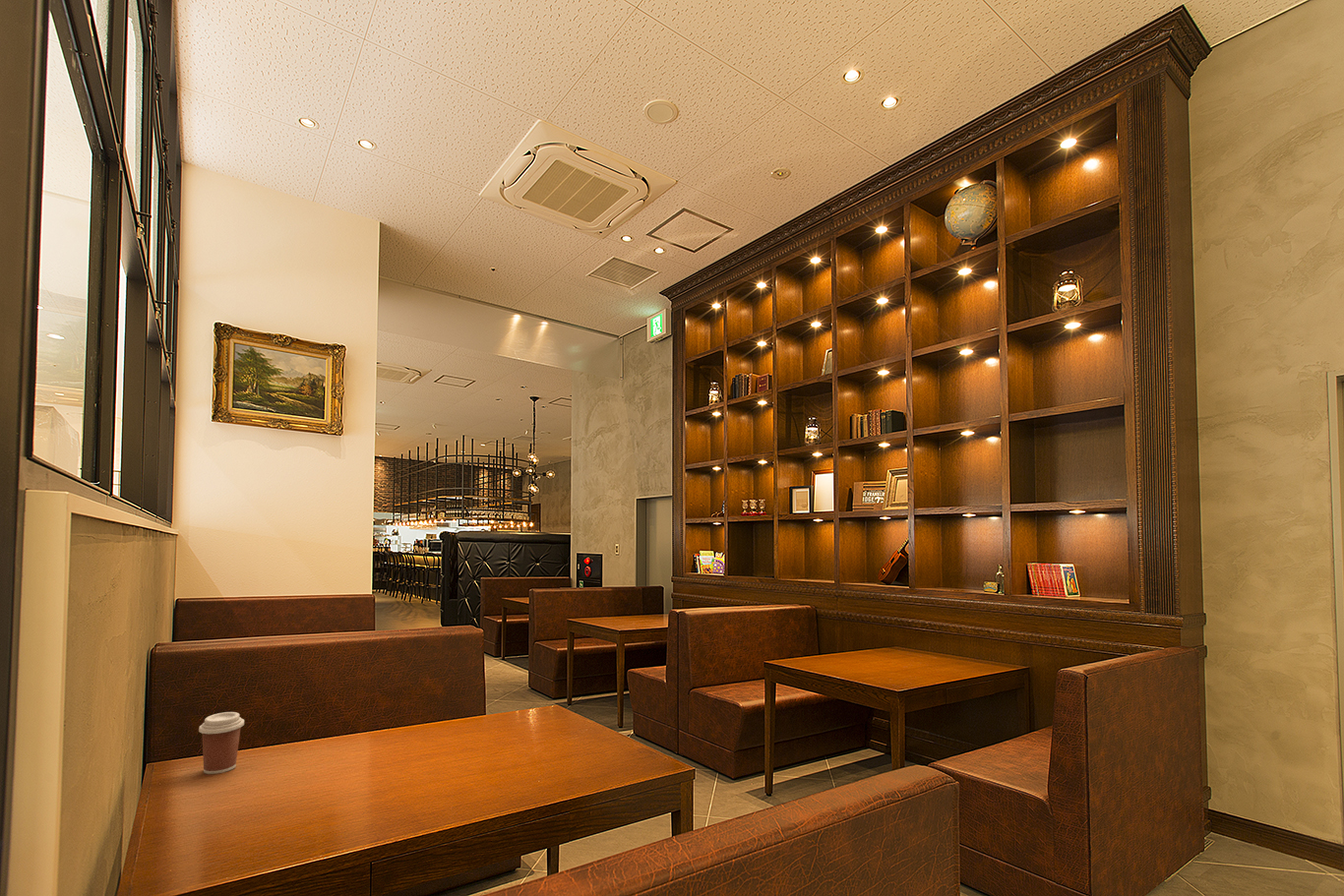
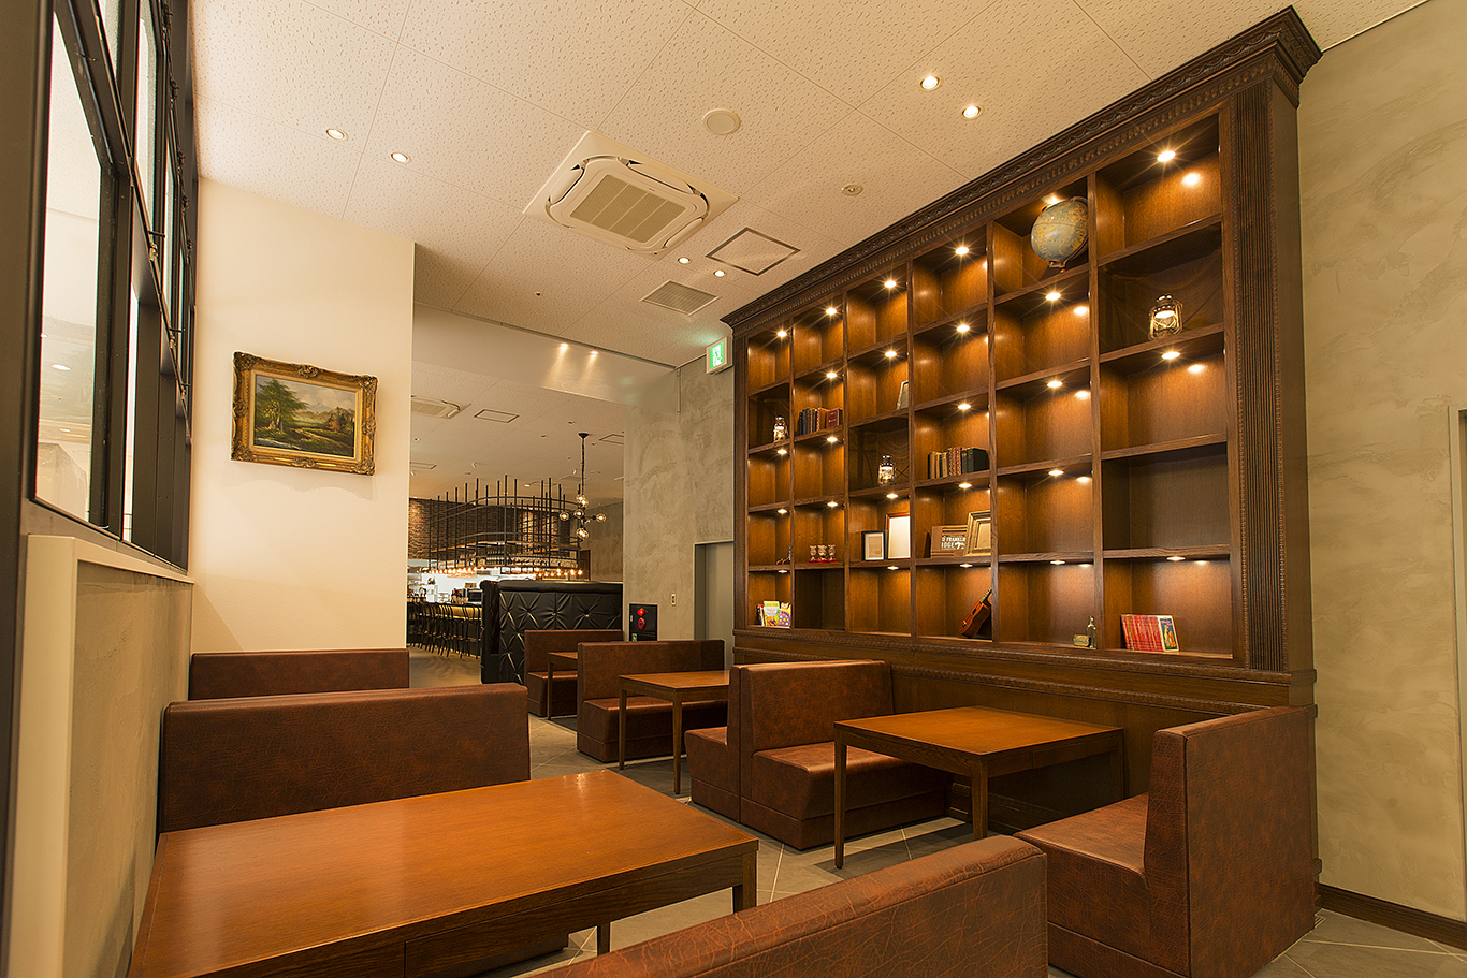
- coffee cup [198,711,245,775]
